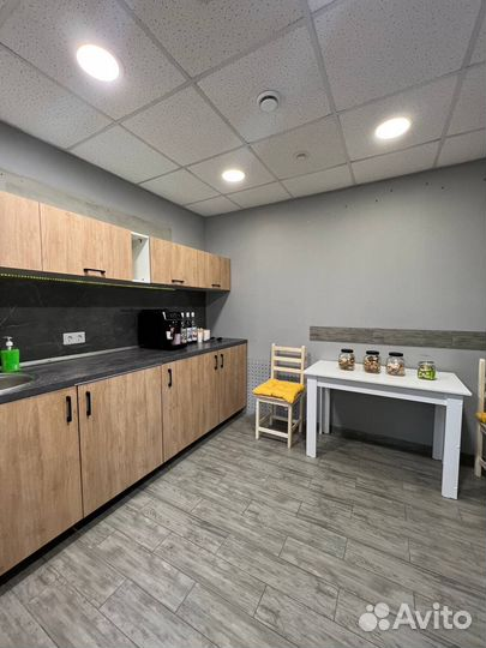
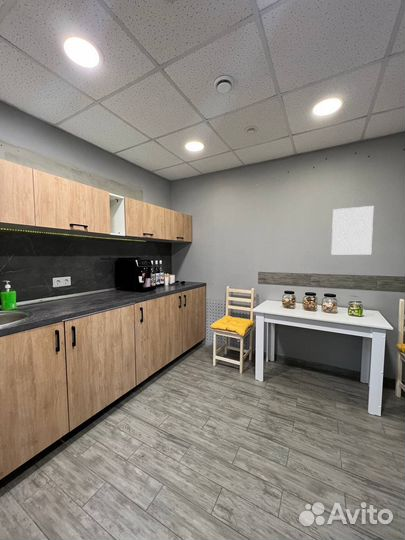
+ wall art [331,205,374,255]
